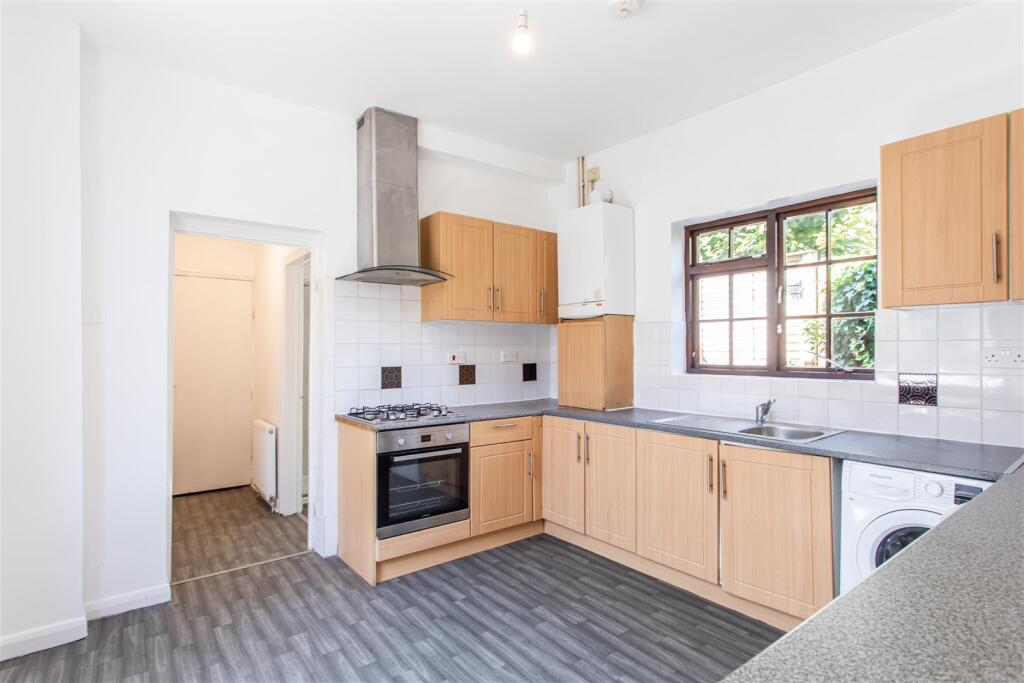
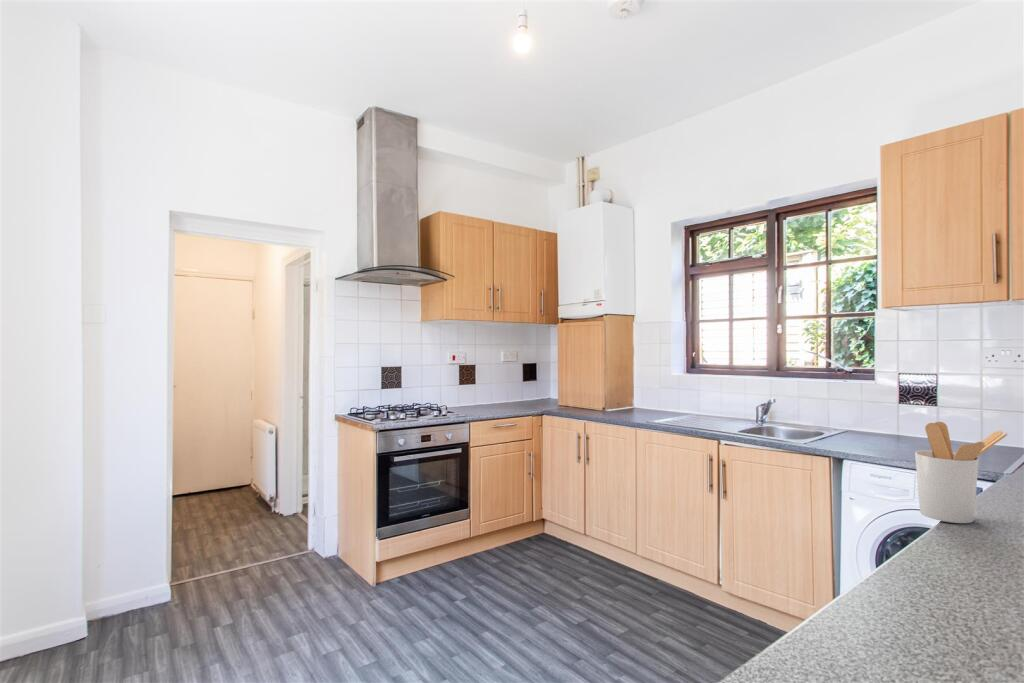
+ utensil holder [914,421,1008,524]
